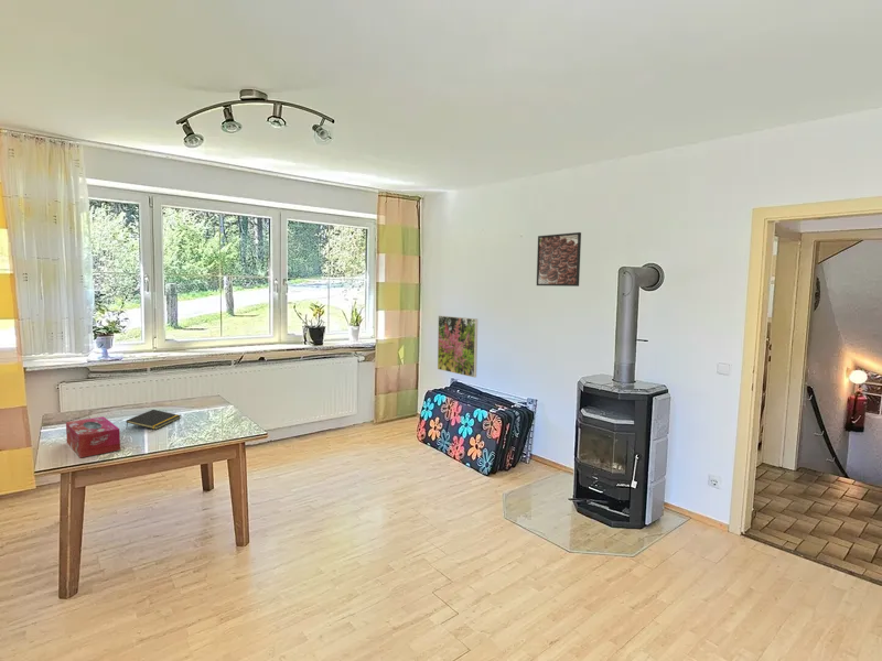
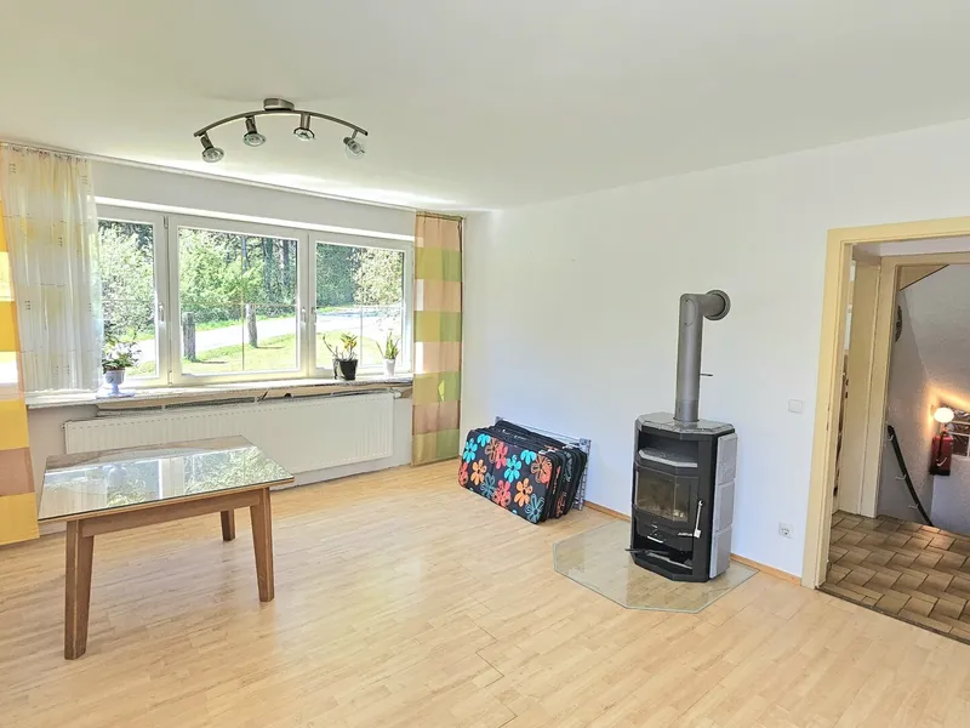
- notepad [125,409,182,431]
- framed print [437,315,478,379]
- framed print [536,231,582,288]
- tissue box [65,415,121,458]
